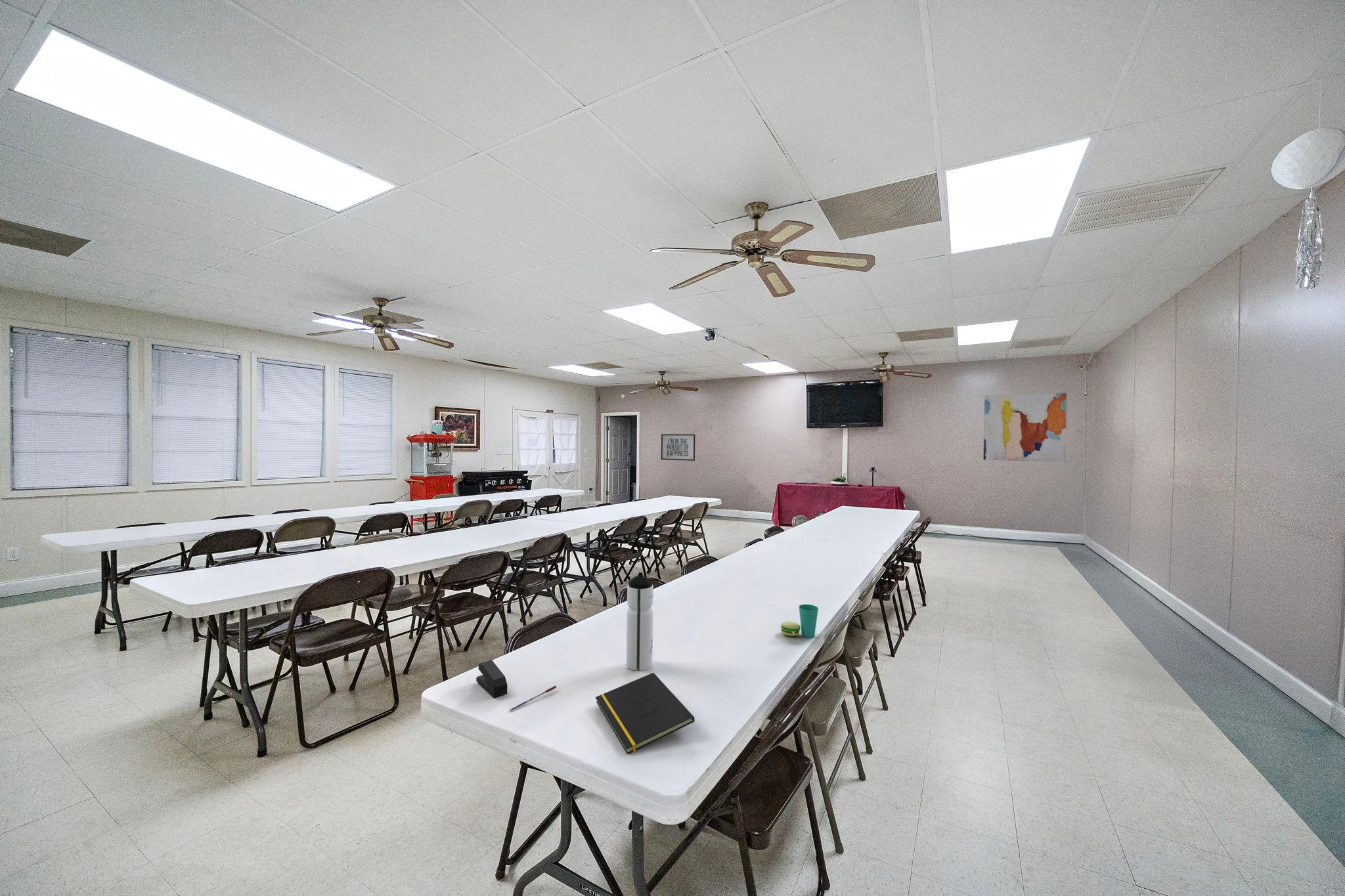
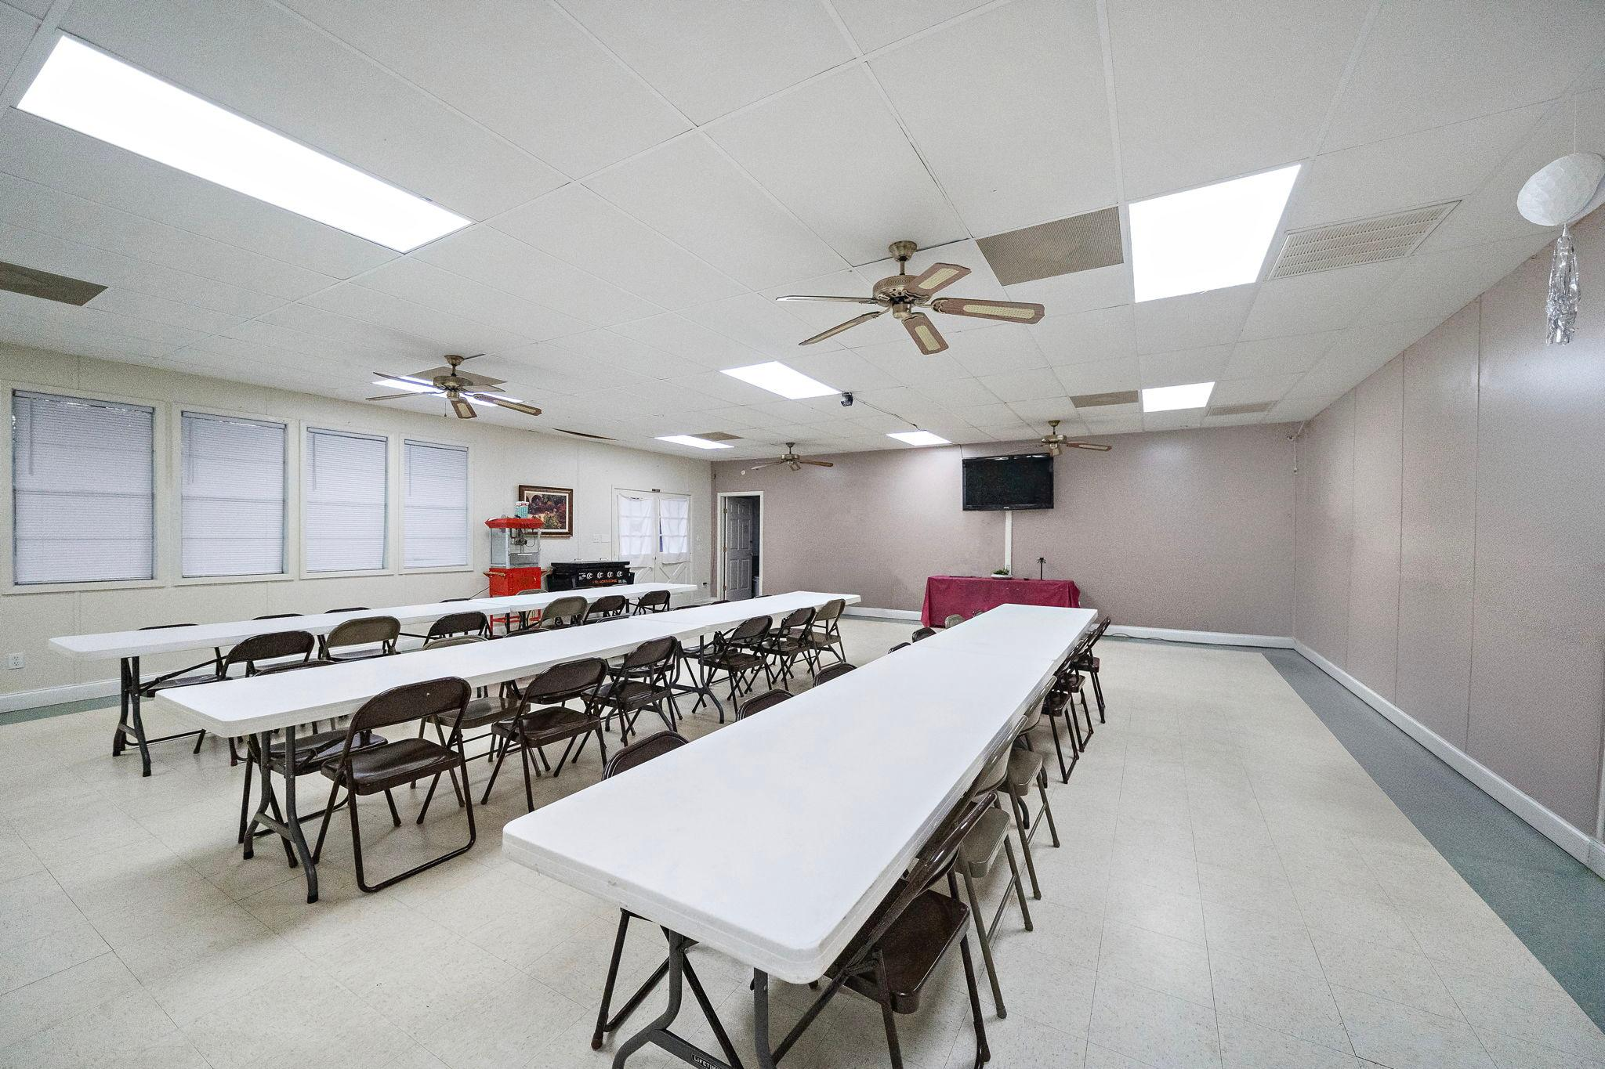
- water bottle [626,572,654,672]
- cup [780,604,819,638]
- wall art [982,392,1068,463]
- mirror [661,433,696,461]
- pen [509,685,557,712]
- stapler [475,659,508,699]
- notepad [595,672,695,755]
